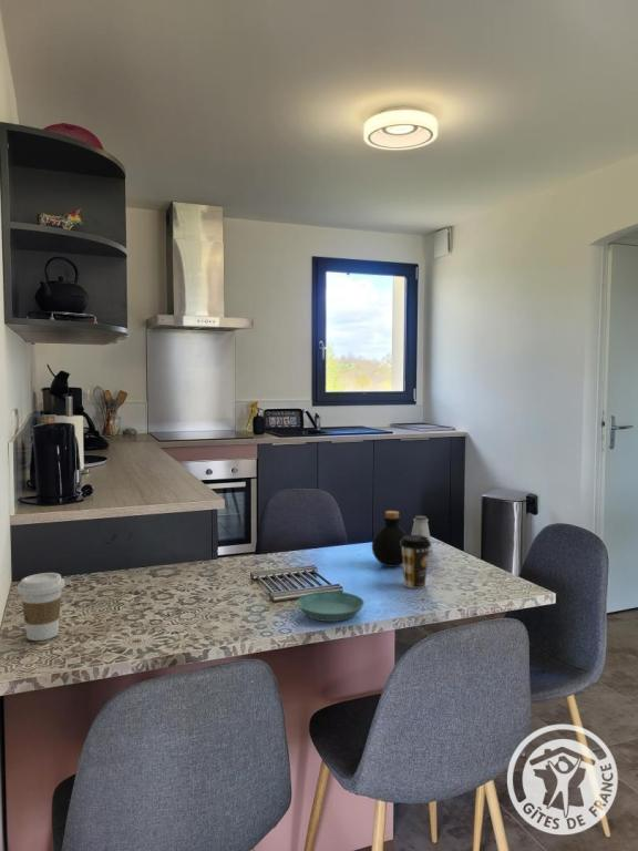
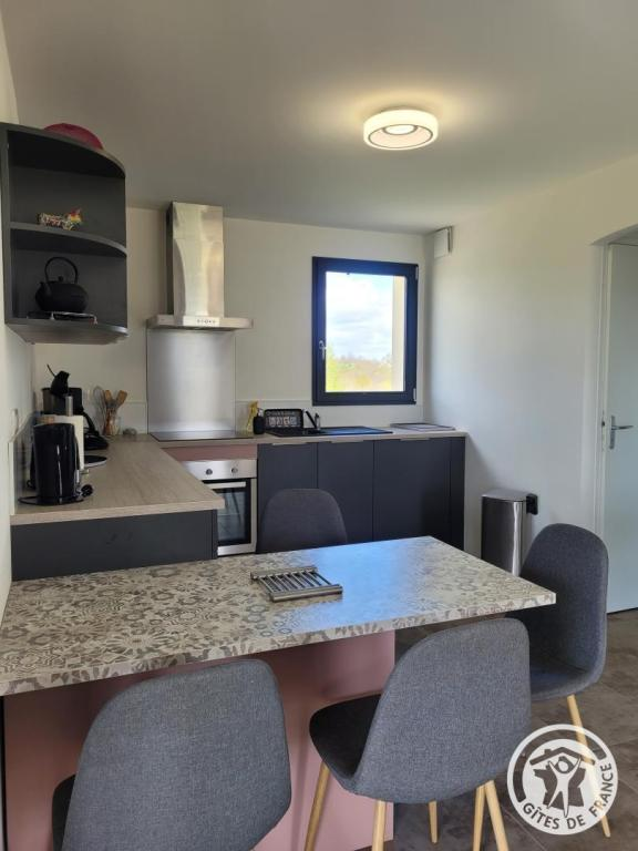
- bottle [371,510,409,568]
- coffee cup [400,534,432,589]
- coffee cup [17,572,66,642]
- saltshaker [410,514,433,553]
- saucer [296,591,366,623]
